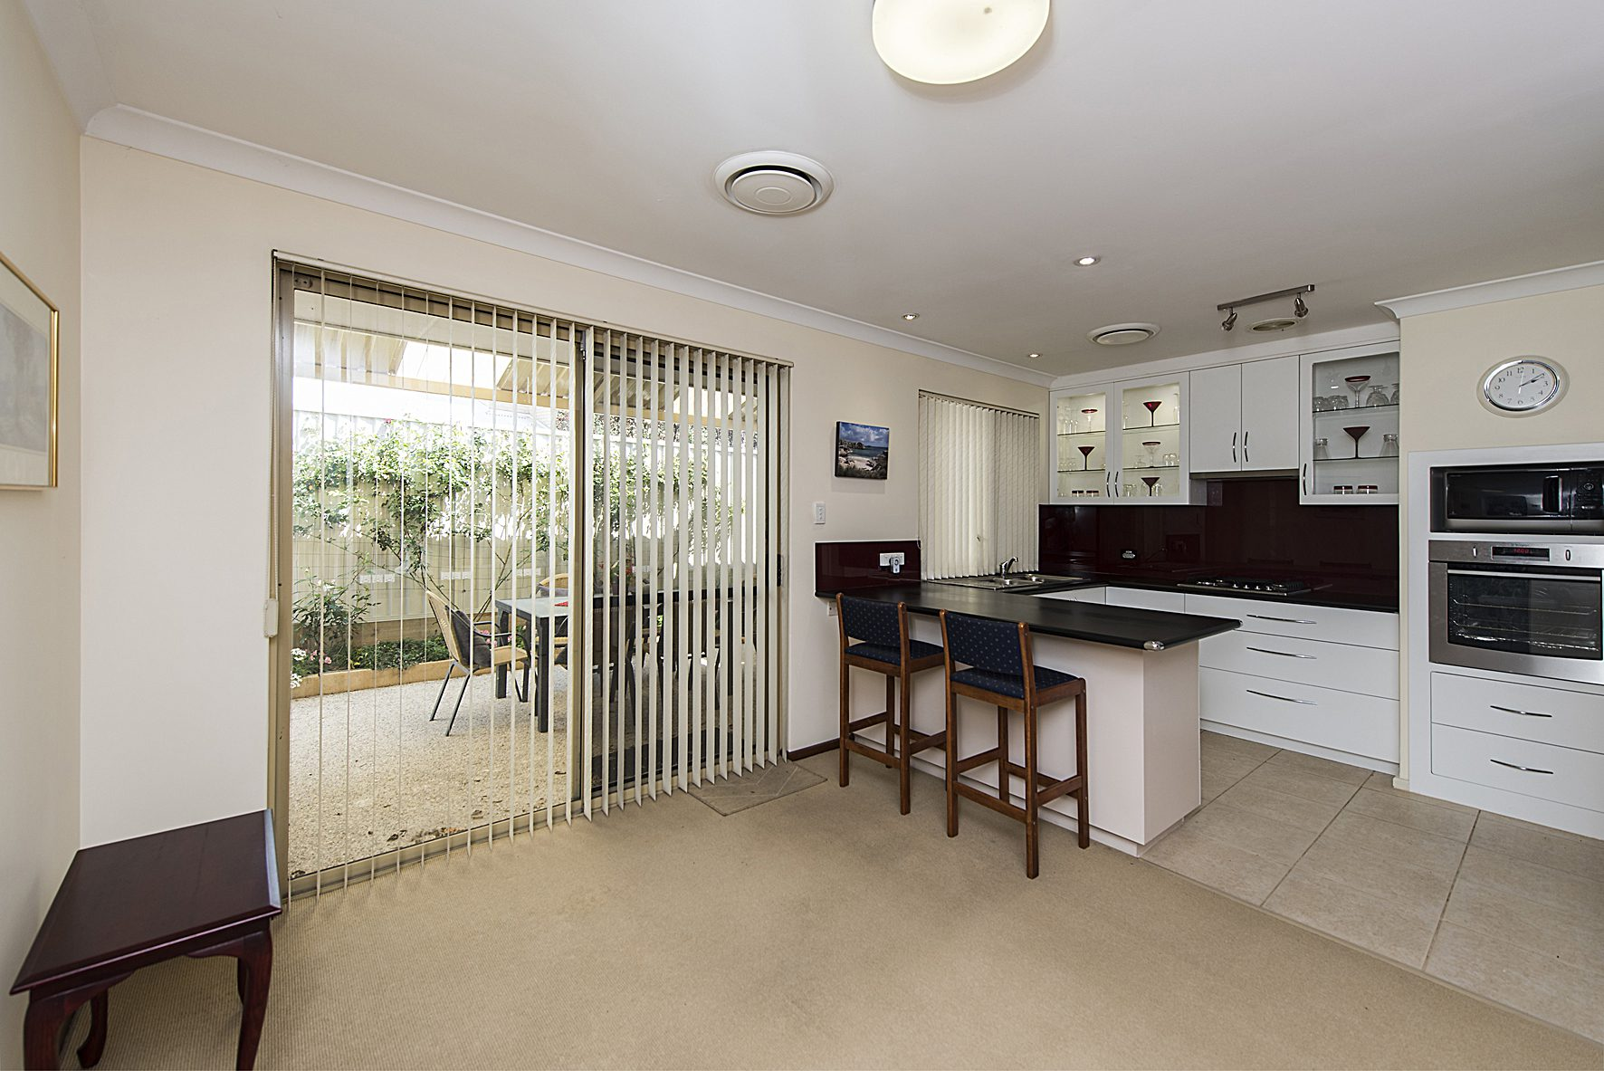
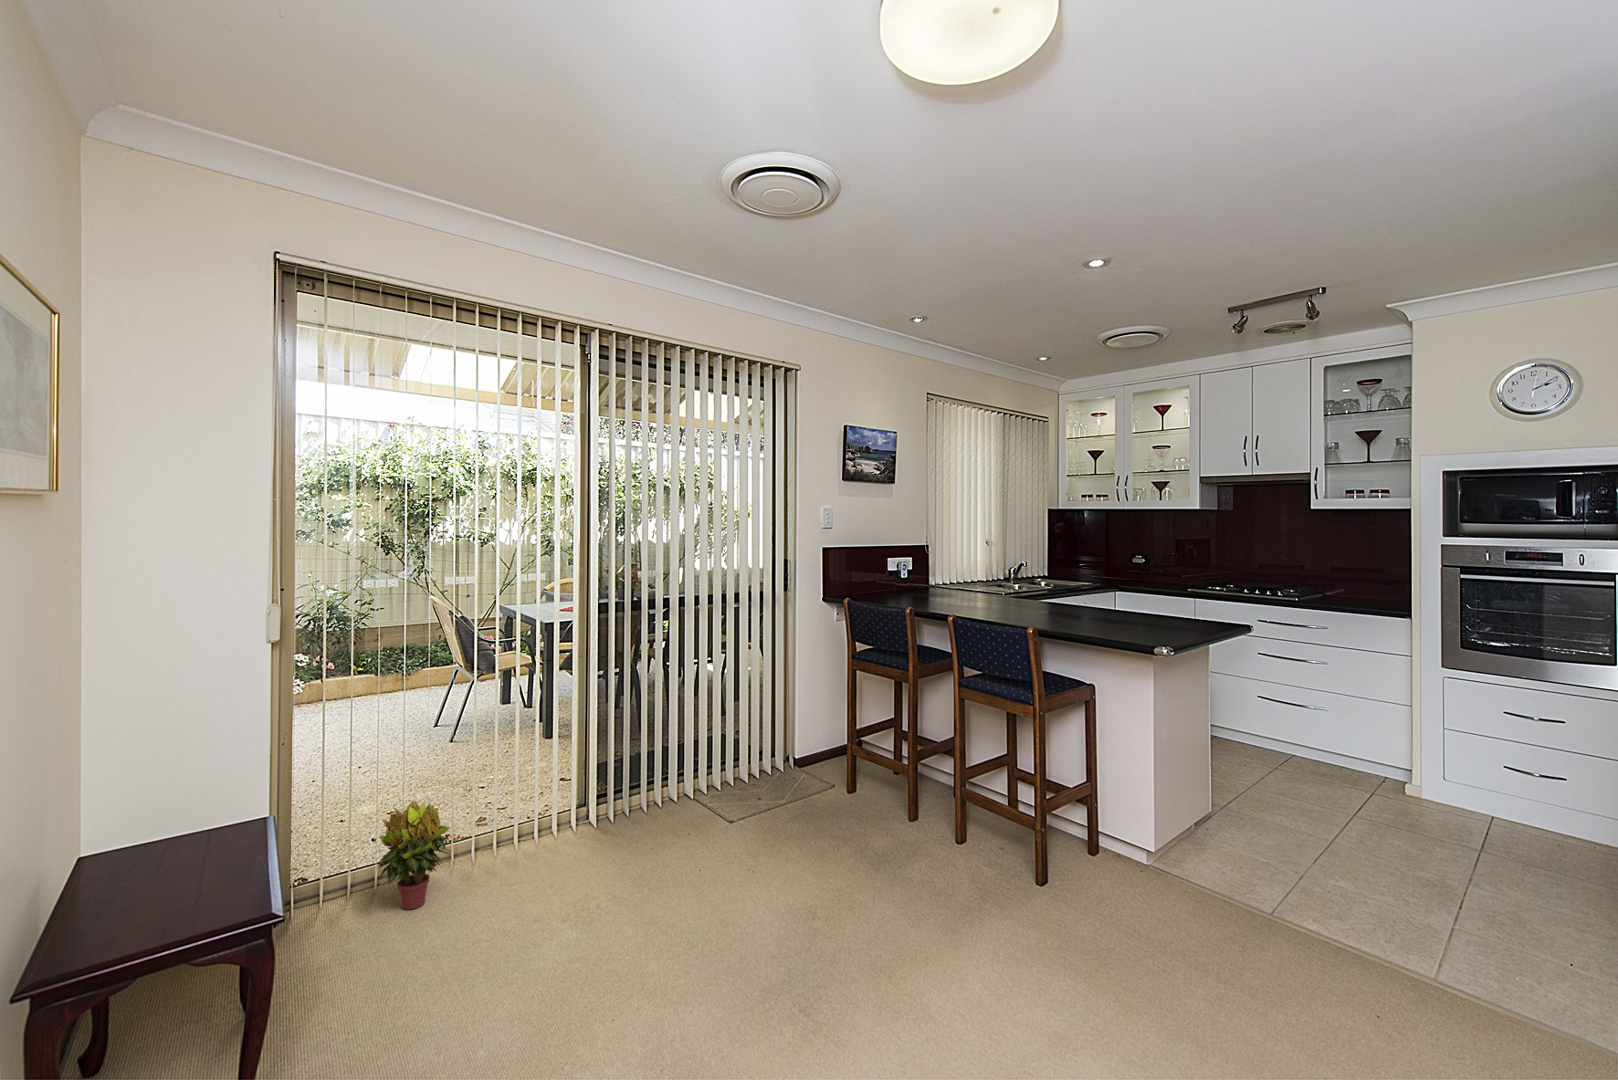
+ potted plant [376,799,452,910]
